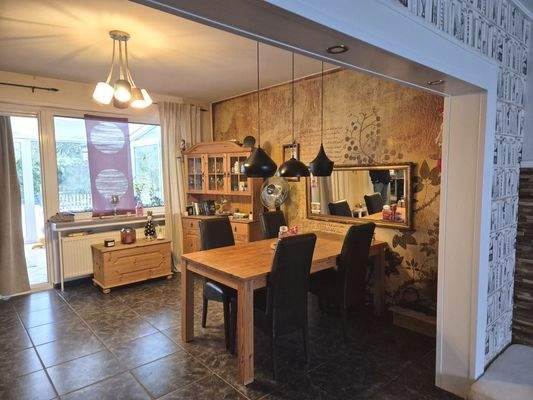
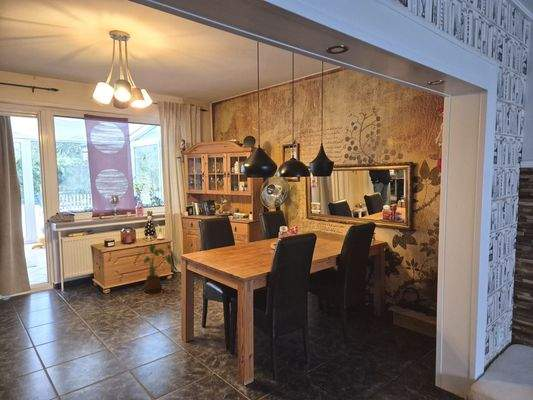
+ house plant [135,242,172,294]
